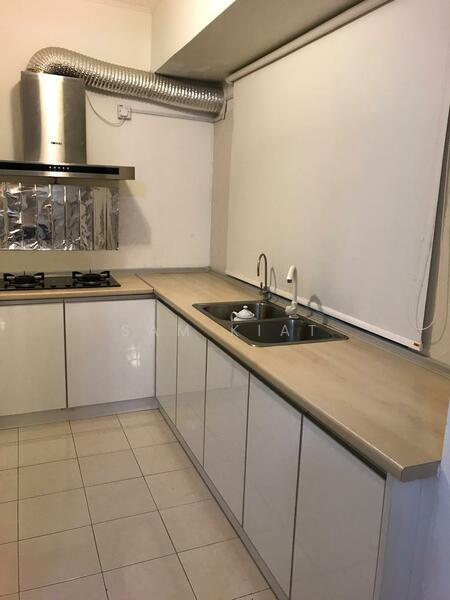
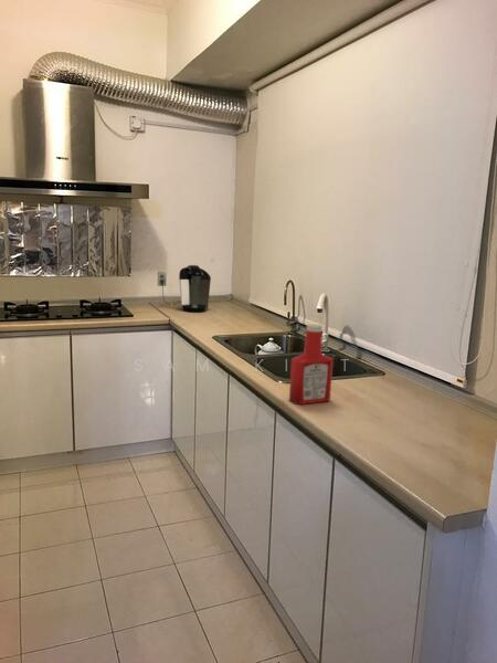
+ coffee maker [157,264,212,313]
+ soap bottle [288,323,335,406]
